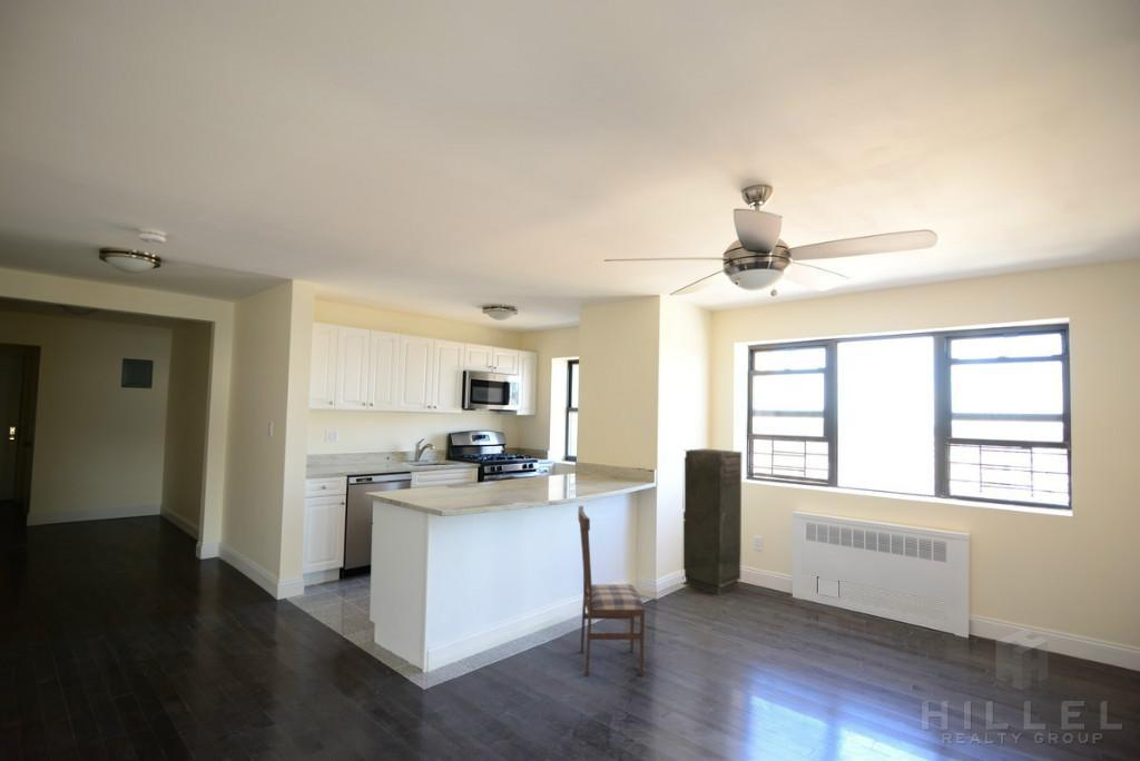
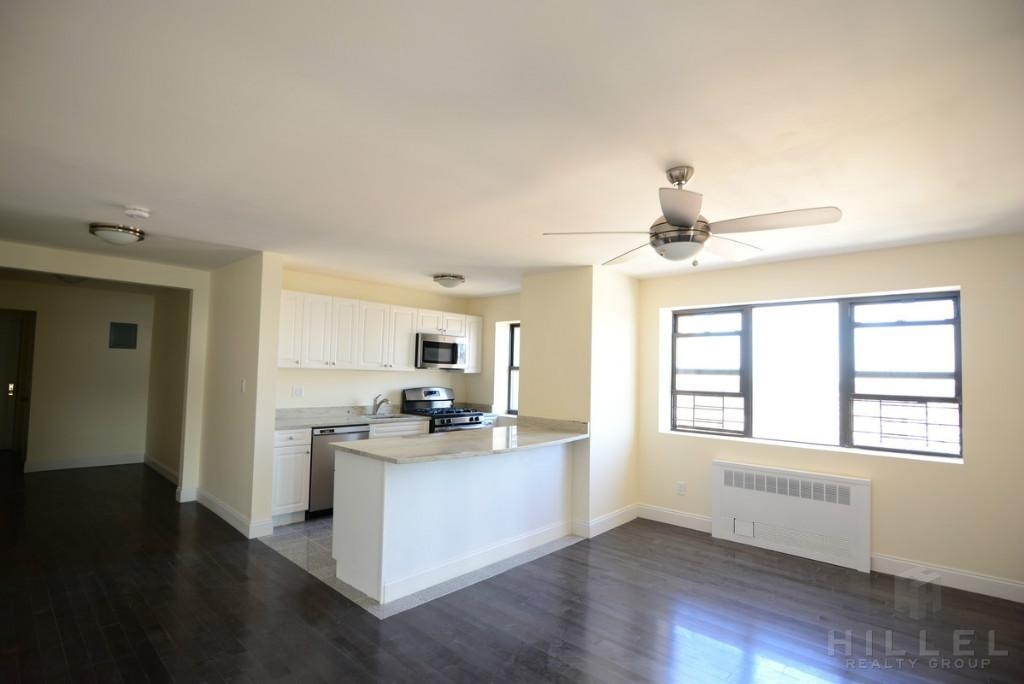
- dining chair [578,505,646,678]
- storage cabinet [681,447,743,596]
